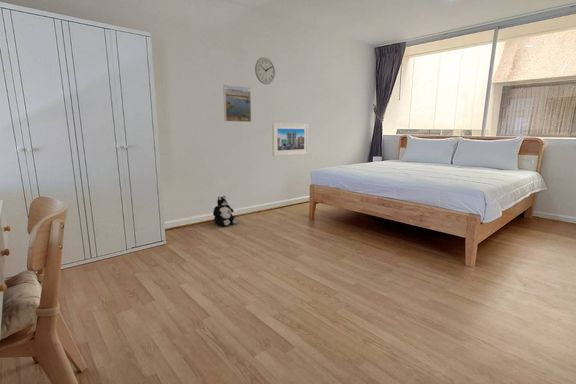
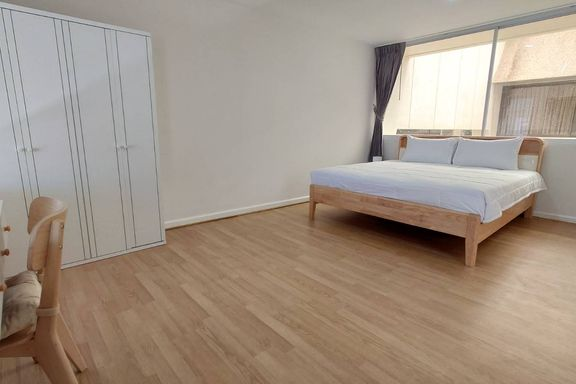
- wall clock [254,56,277,85]
- plush toy [212,195,240,227]
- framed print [222,84,252,123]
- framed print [271,122,309,157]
